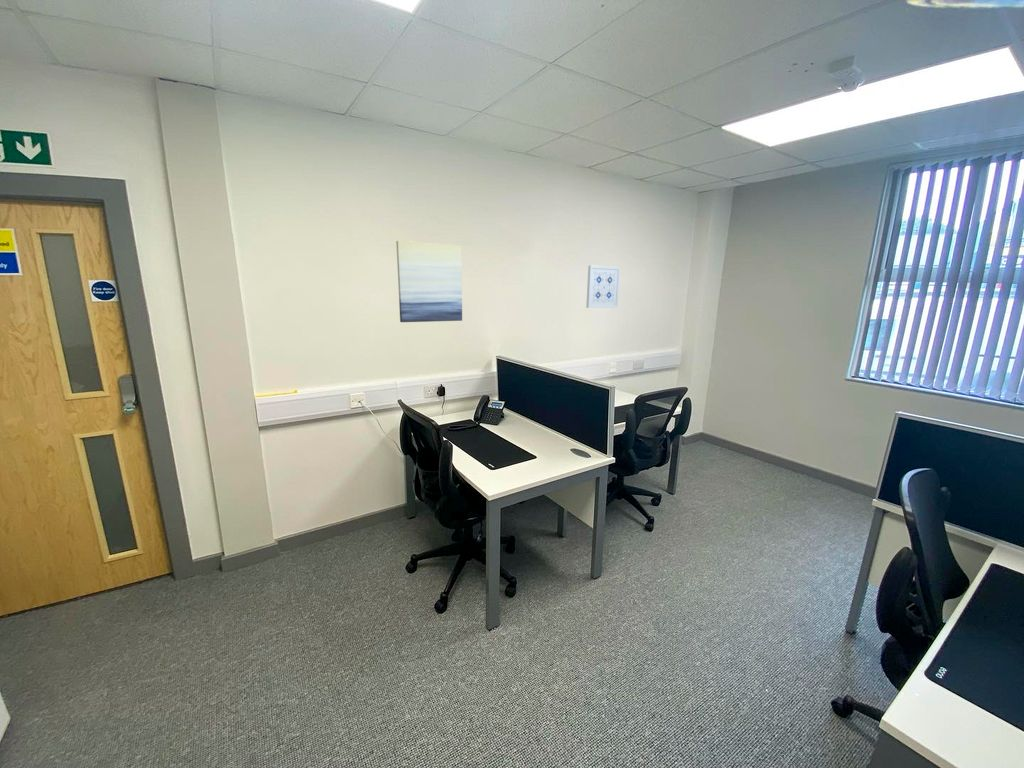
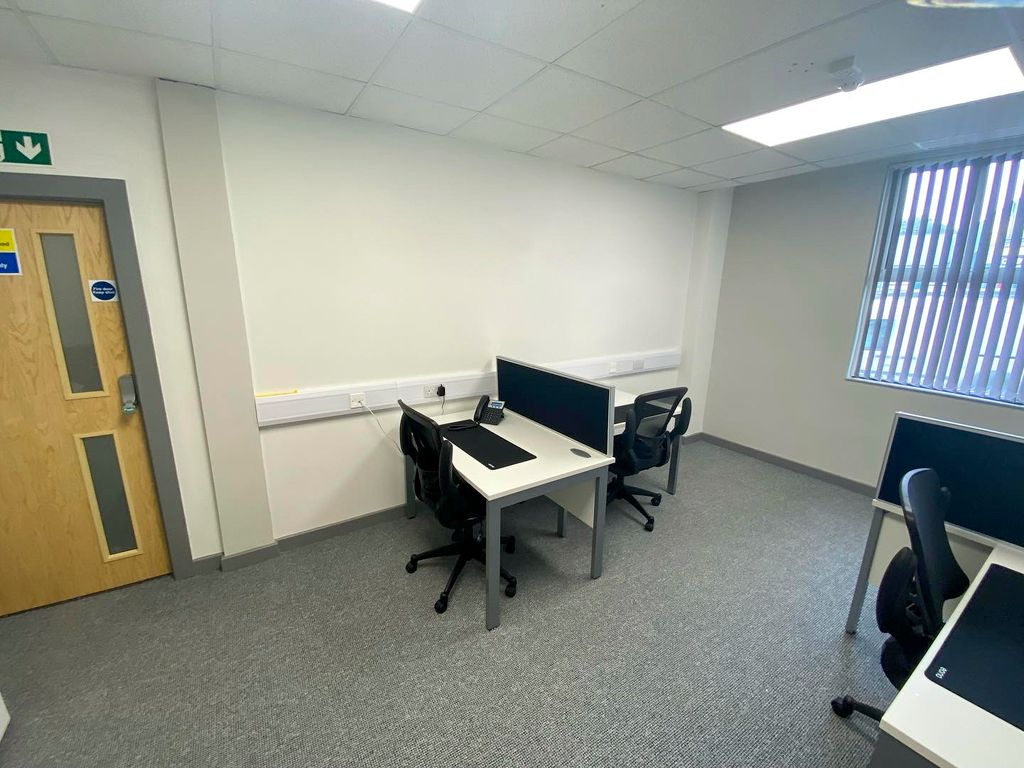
- wall art [395,240,463,323]
- wall art [585,264,622,309]
